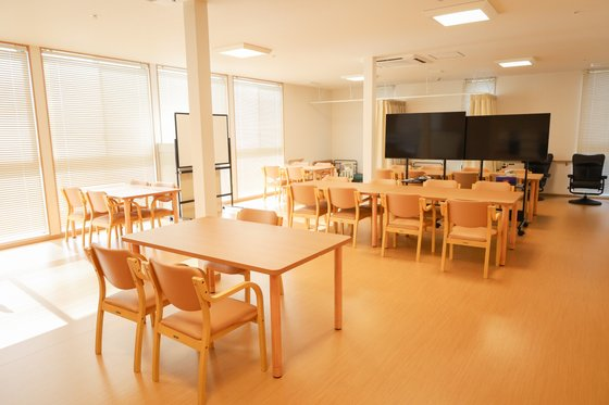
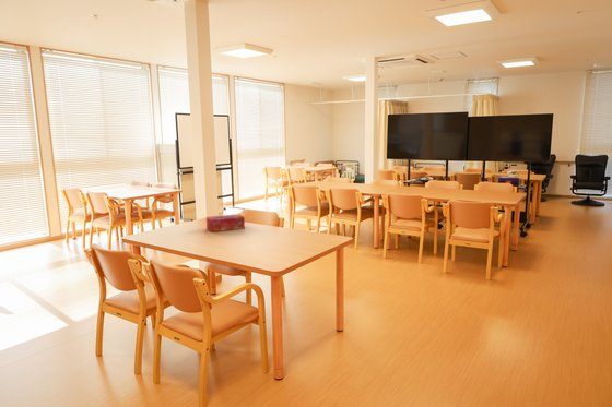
+ tissue box [205,213,246,232]
